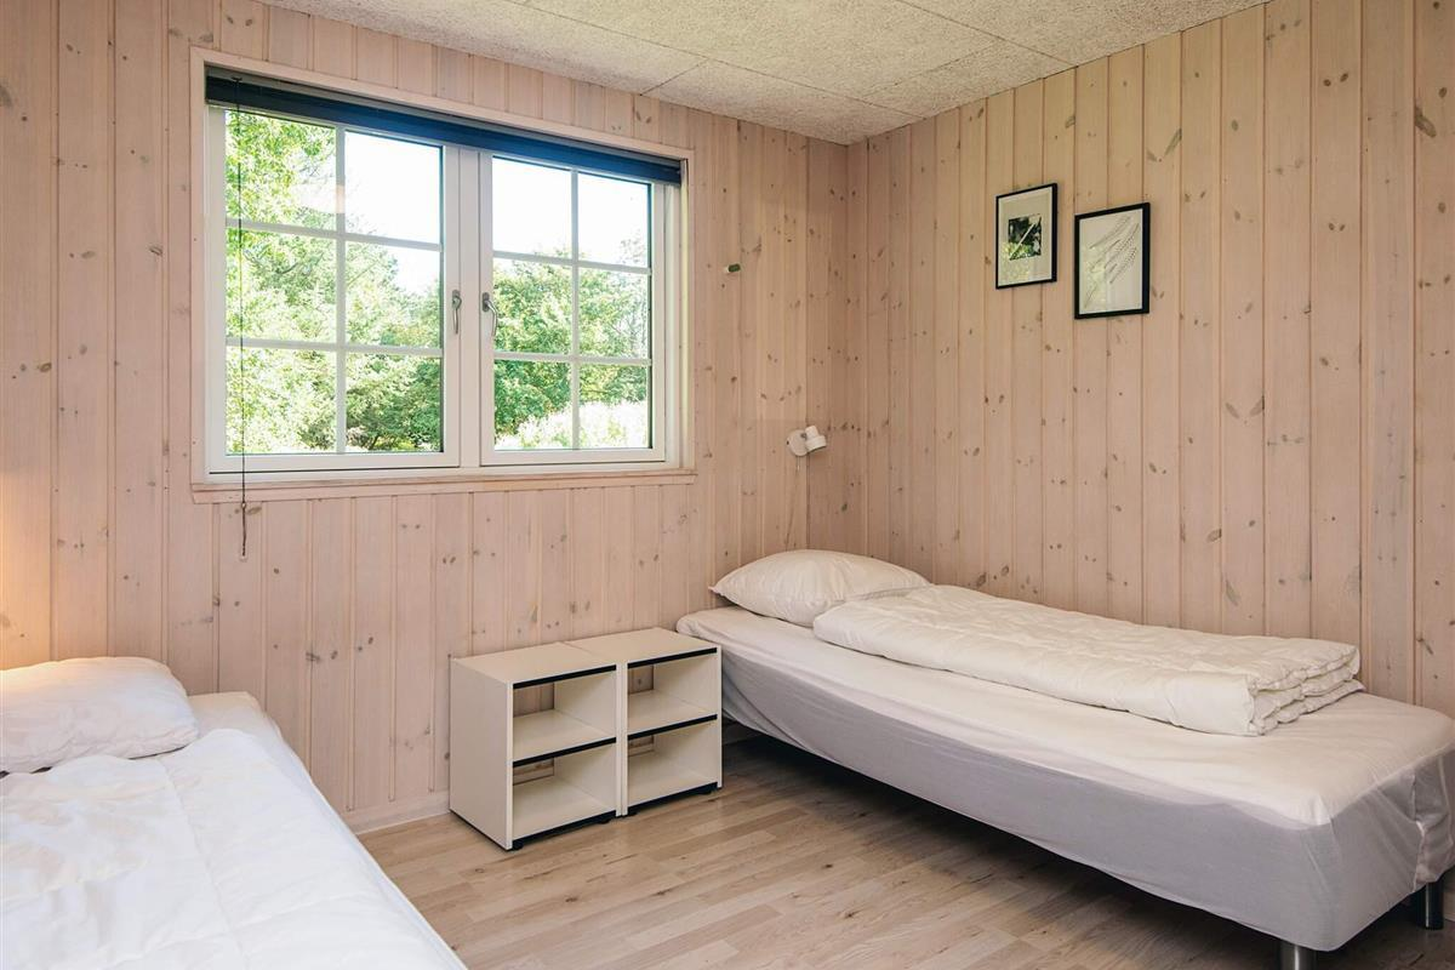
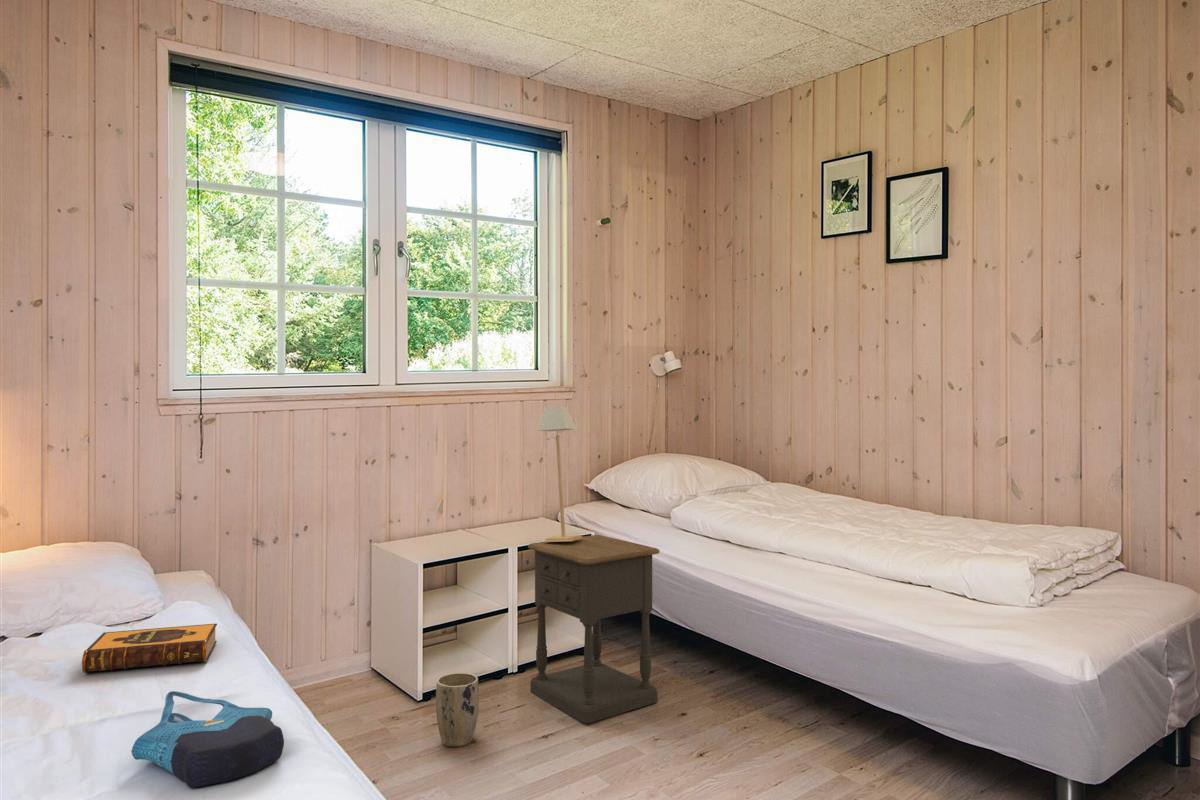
+ table lamp [537,405,584,542]
+ plant pot [435,672,480,748]
+ tote bag [131,690,285,789]
+ nightstand [527,534,661,724]
+ hardback book [81,623,218,674]
